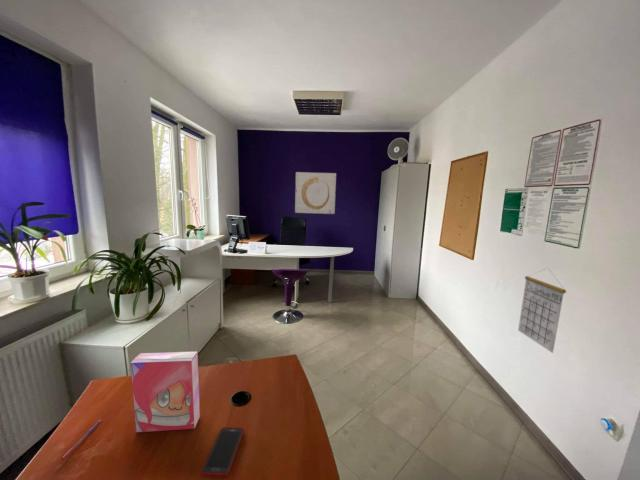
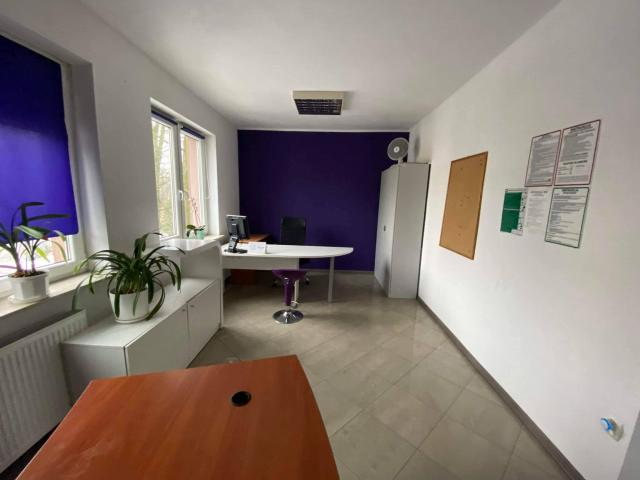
- calendar [517,267,567,354]
- cell phone [200,426,245,478]
- cereal box [130,351,201,433]
- wall art [294,171,337,215]
- pen [60,419,103,461]
